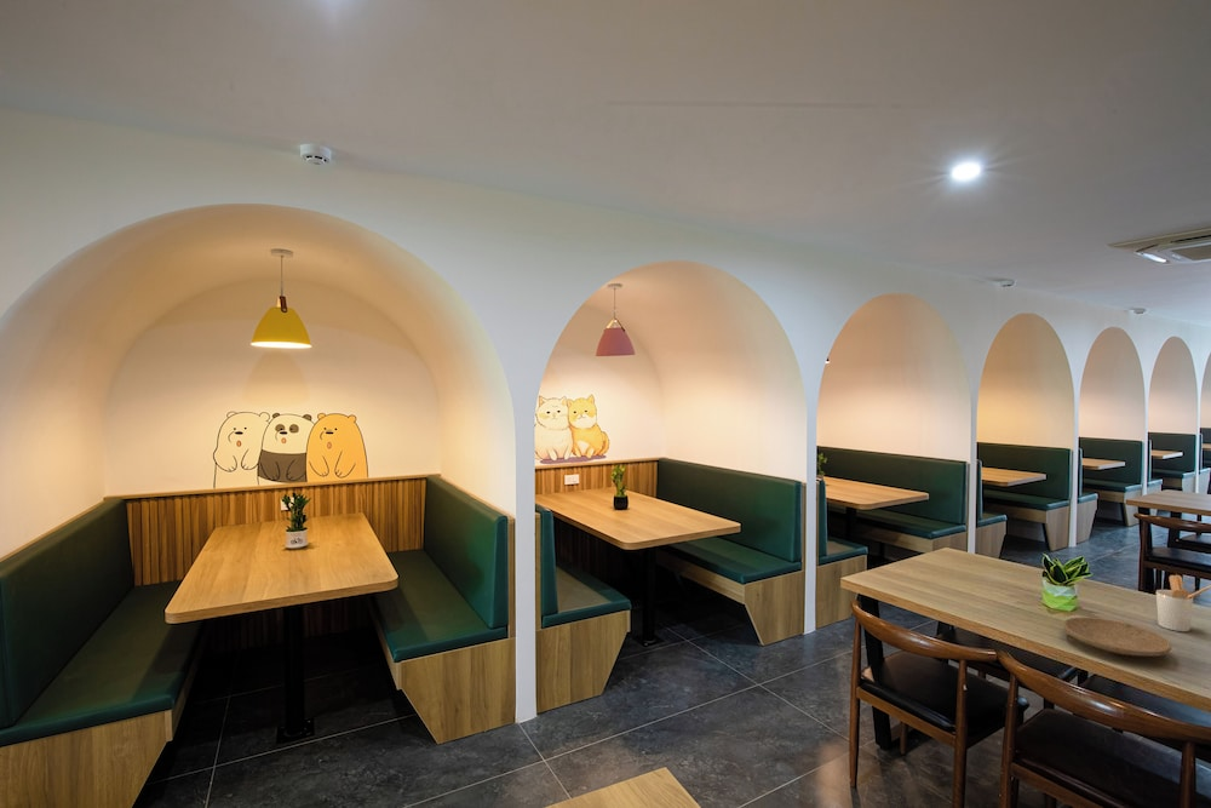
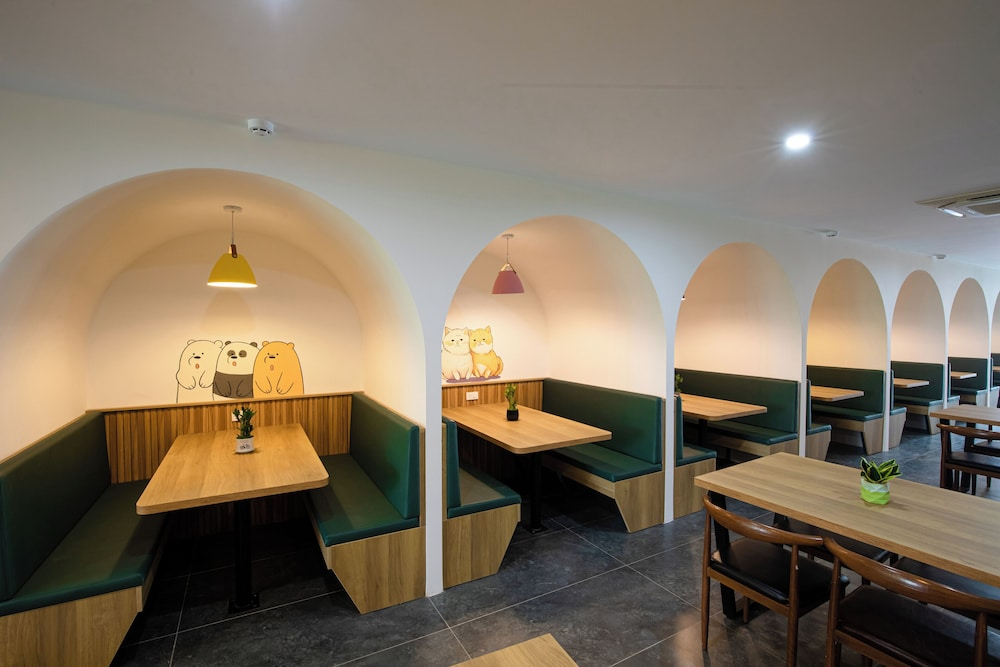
- utensil holder [1155,574,1211,632]
- plate [1062,617,1173,658]
